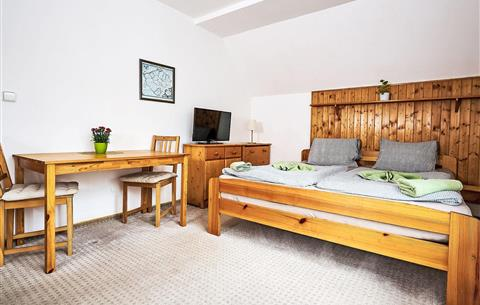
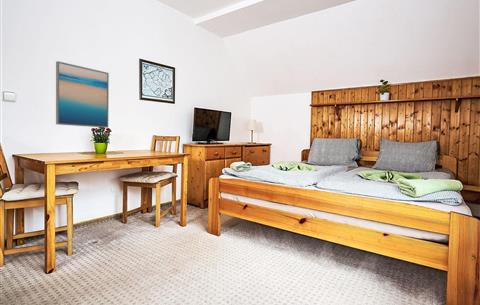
+ wall art [55,60,110,129]
